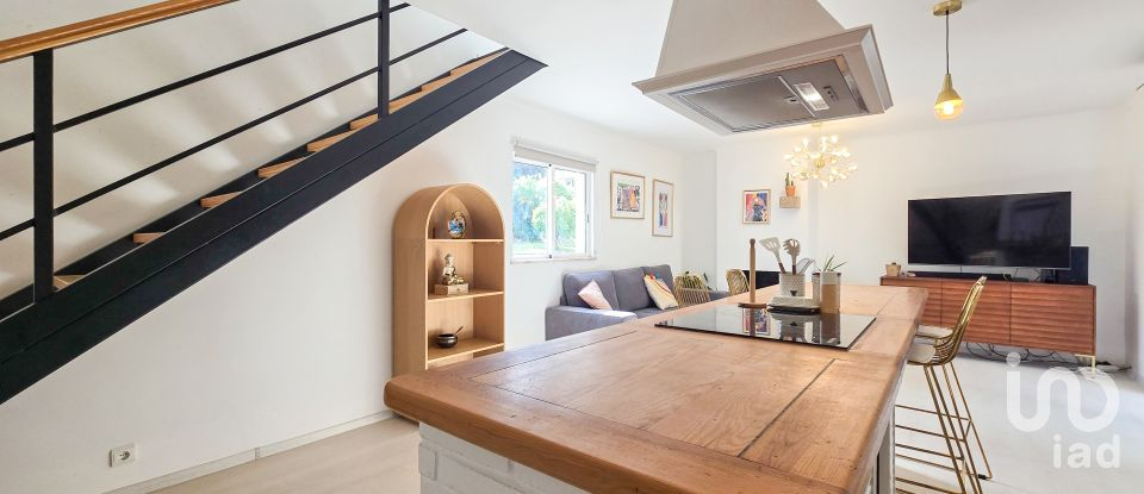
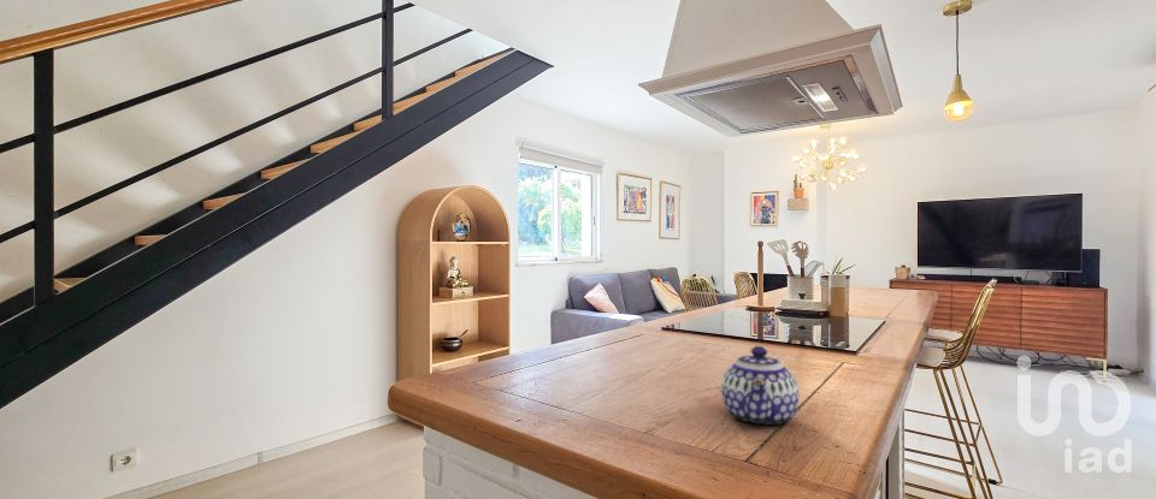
+ teapot [720,345,800,426]
